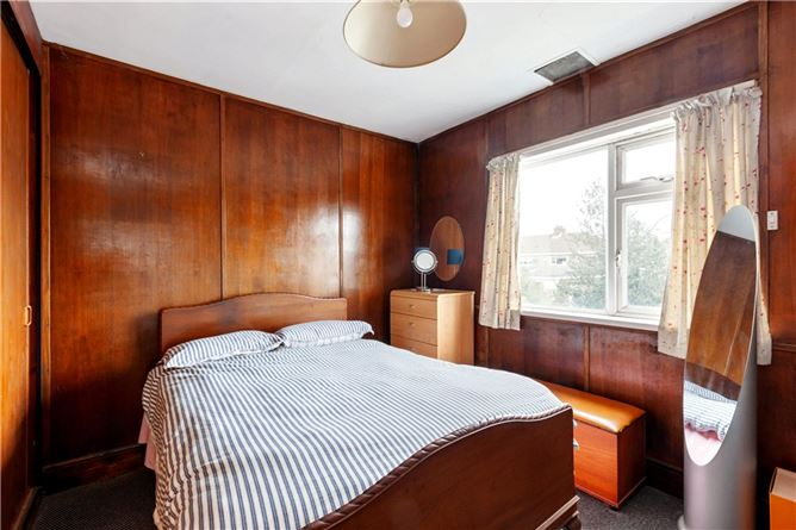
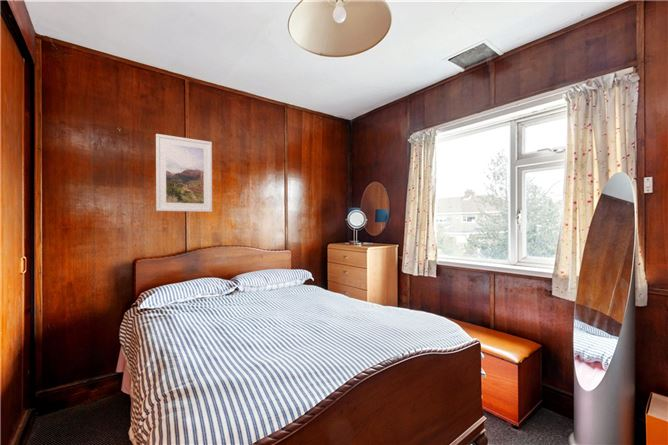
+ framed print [155,133,213,213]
